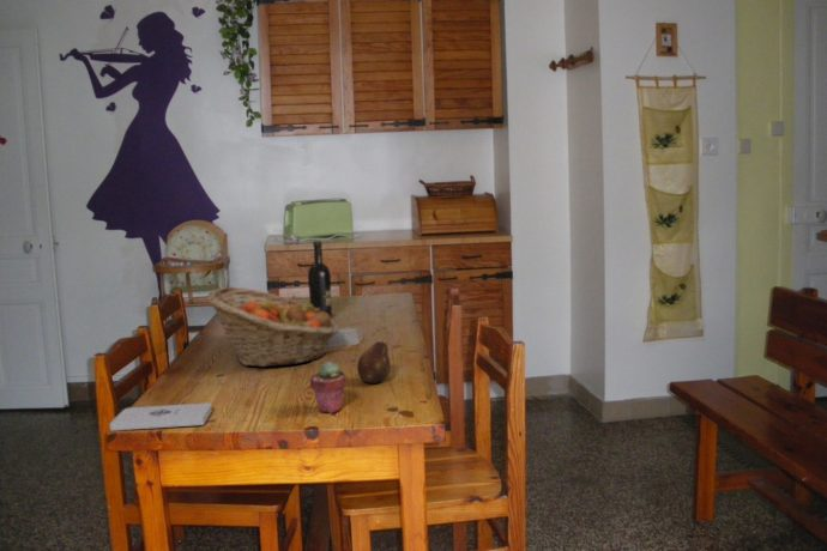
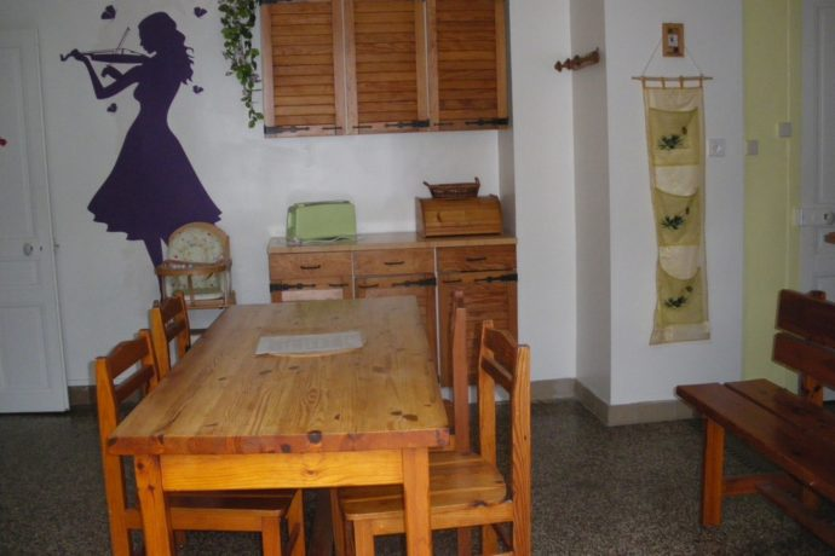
- fruit basket [206,286,339,368]
- notepad [109,402,213,431]
- potted succulent [308,361,349,414]
- wine bottle [307,240,333,320]
- fruit [356,339,392,385]
